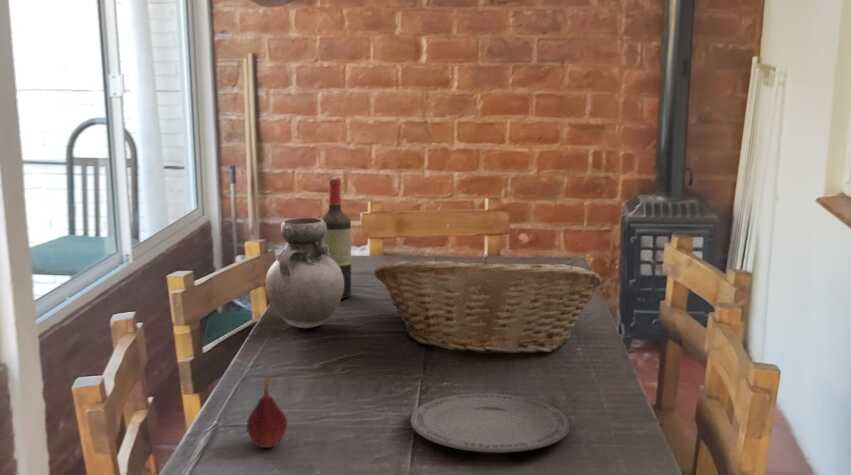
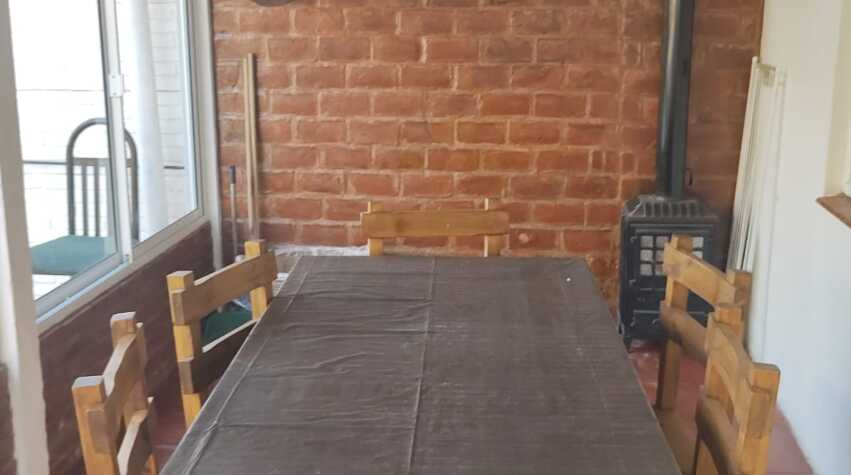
- plate [409,392,571,454]
- fruit [246,374,288,449]
- wine bottle [320,178,352,300]
- vase [265,217,344,329]
- fruit basket [373,254,603,355]
